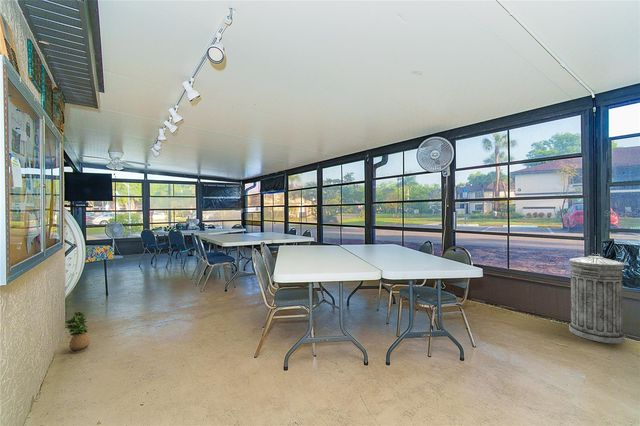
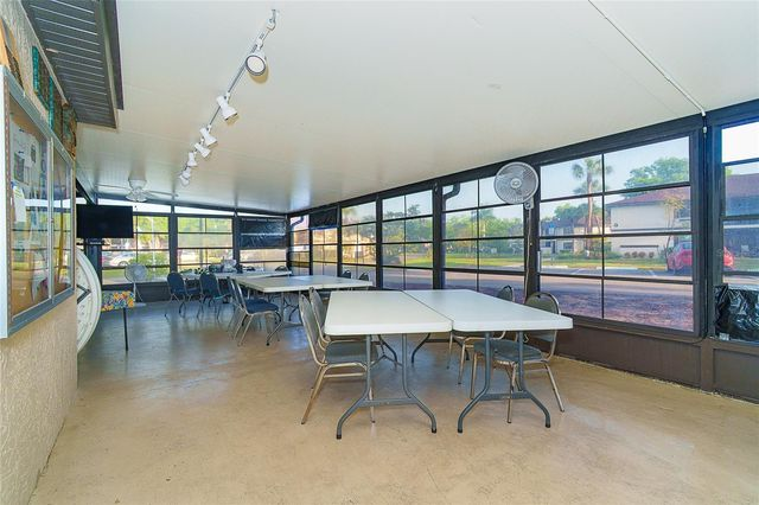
- trash can [568,253,626,344]
- potted plant [64,310,91,354]
